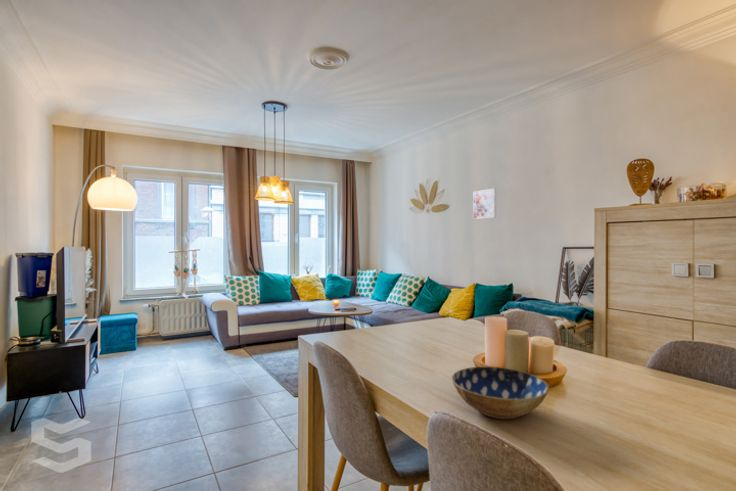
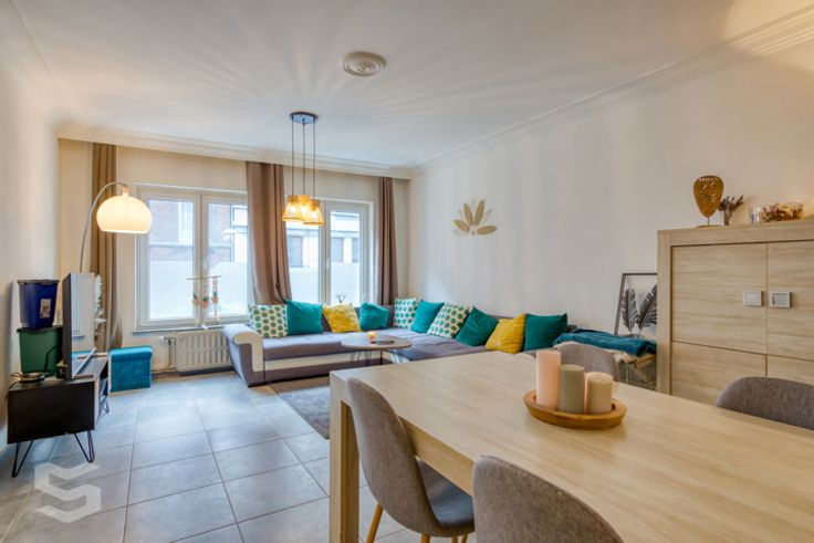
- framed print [472,188,497,220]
- bowl [450,366,550,420]
